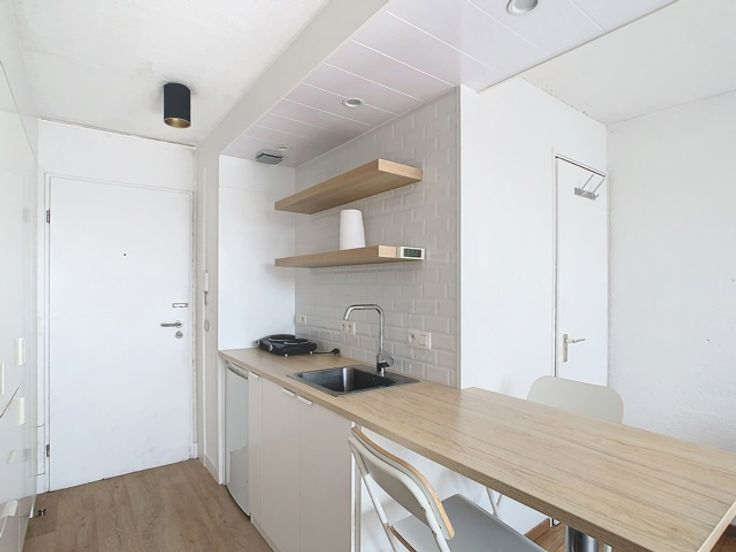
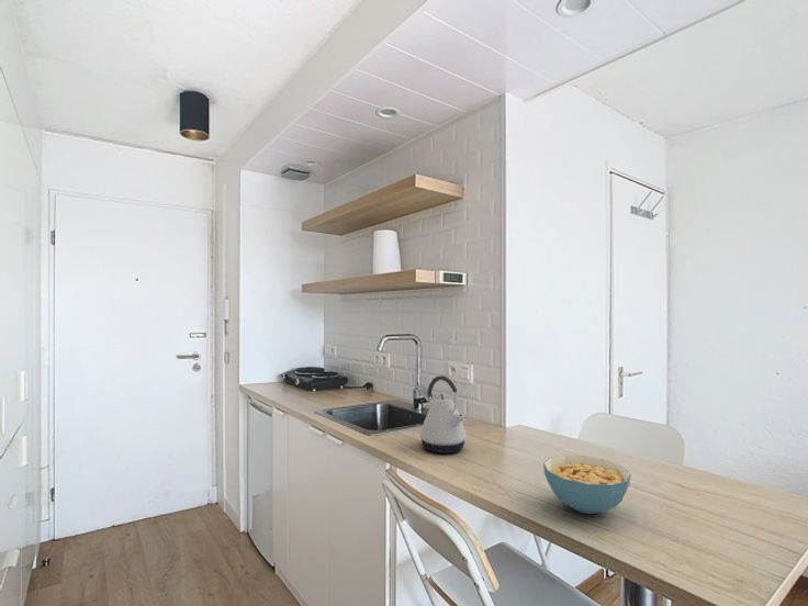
+ kettle [419,374,467,454]
+ cereal bowl [542,454,632,515]
